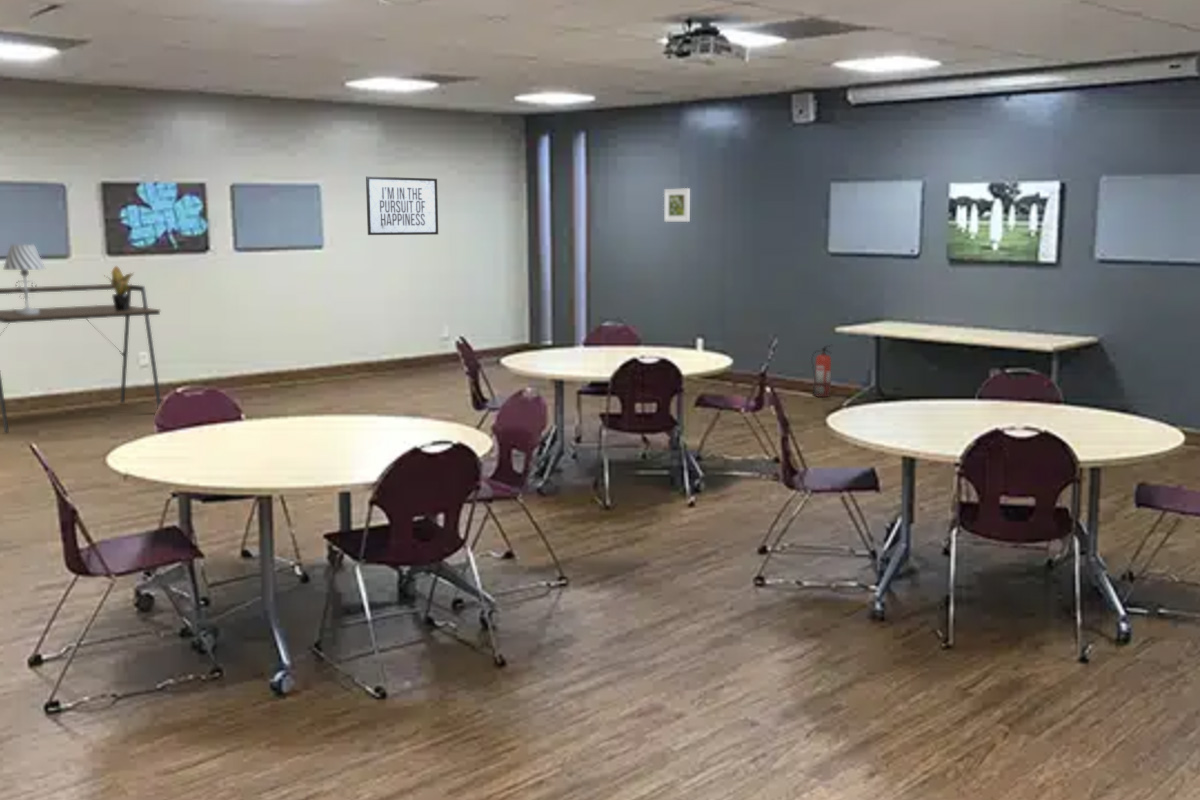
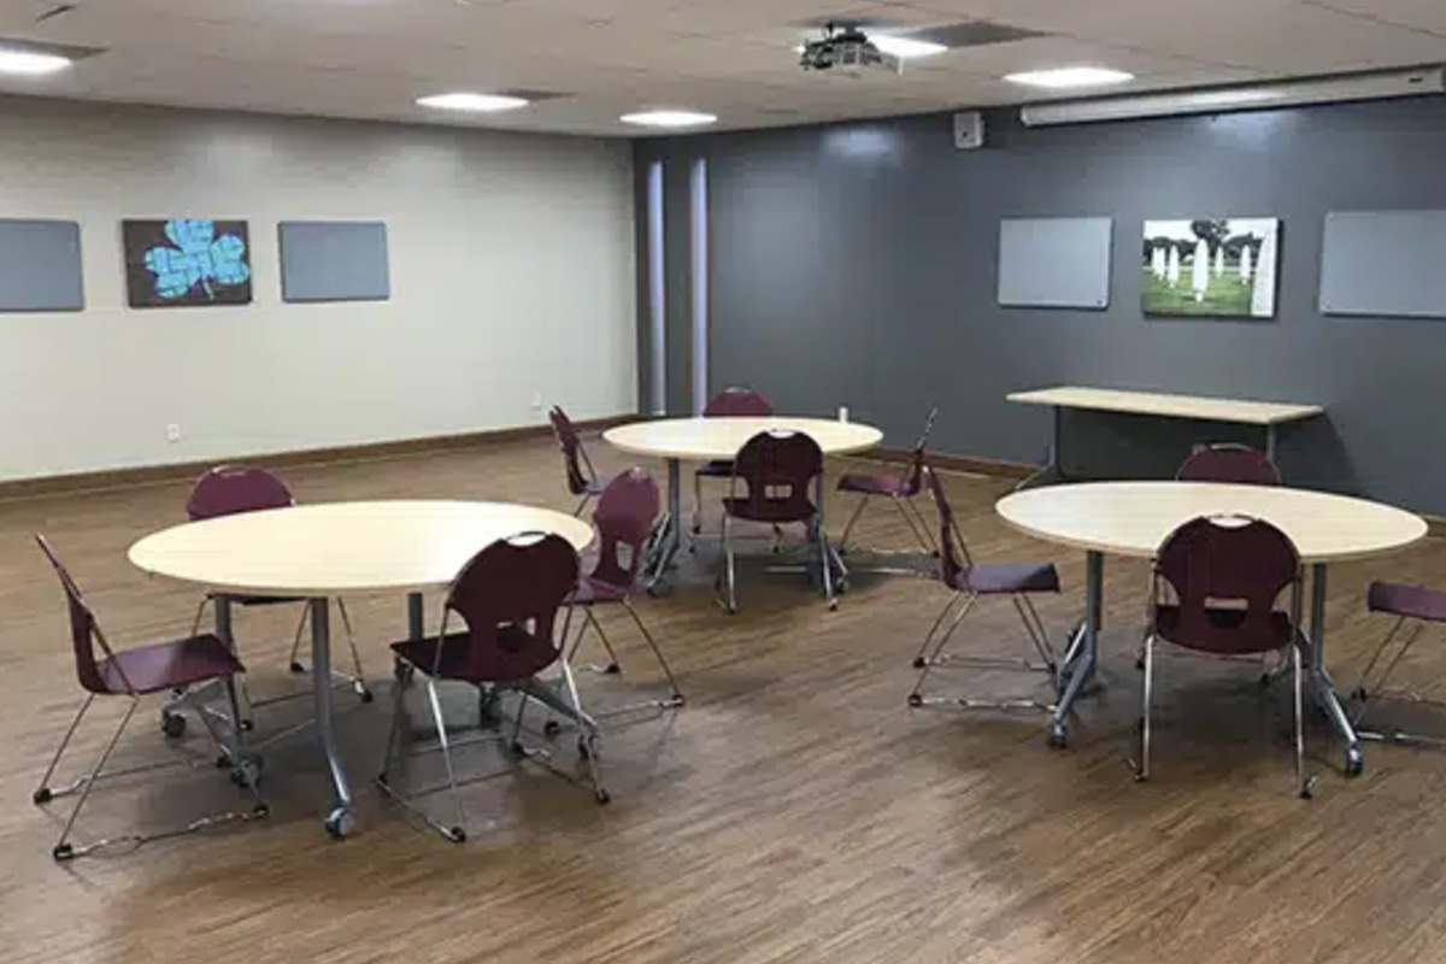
- mirror [365,176,439,236]
- potted plant [102,265,135,311]
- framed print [663,187,691,223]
- desk [0,283,162,434]
- table lamp [2,244,46,314]
- fire extinguisher [811,343,834,398]
